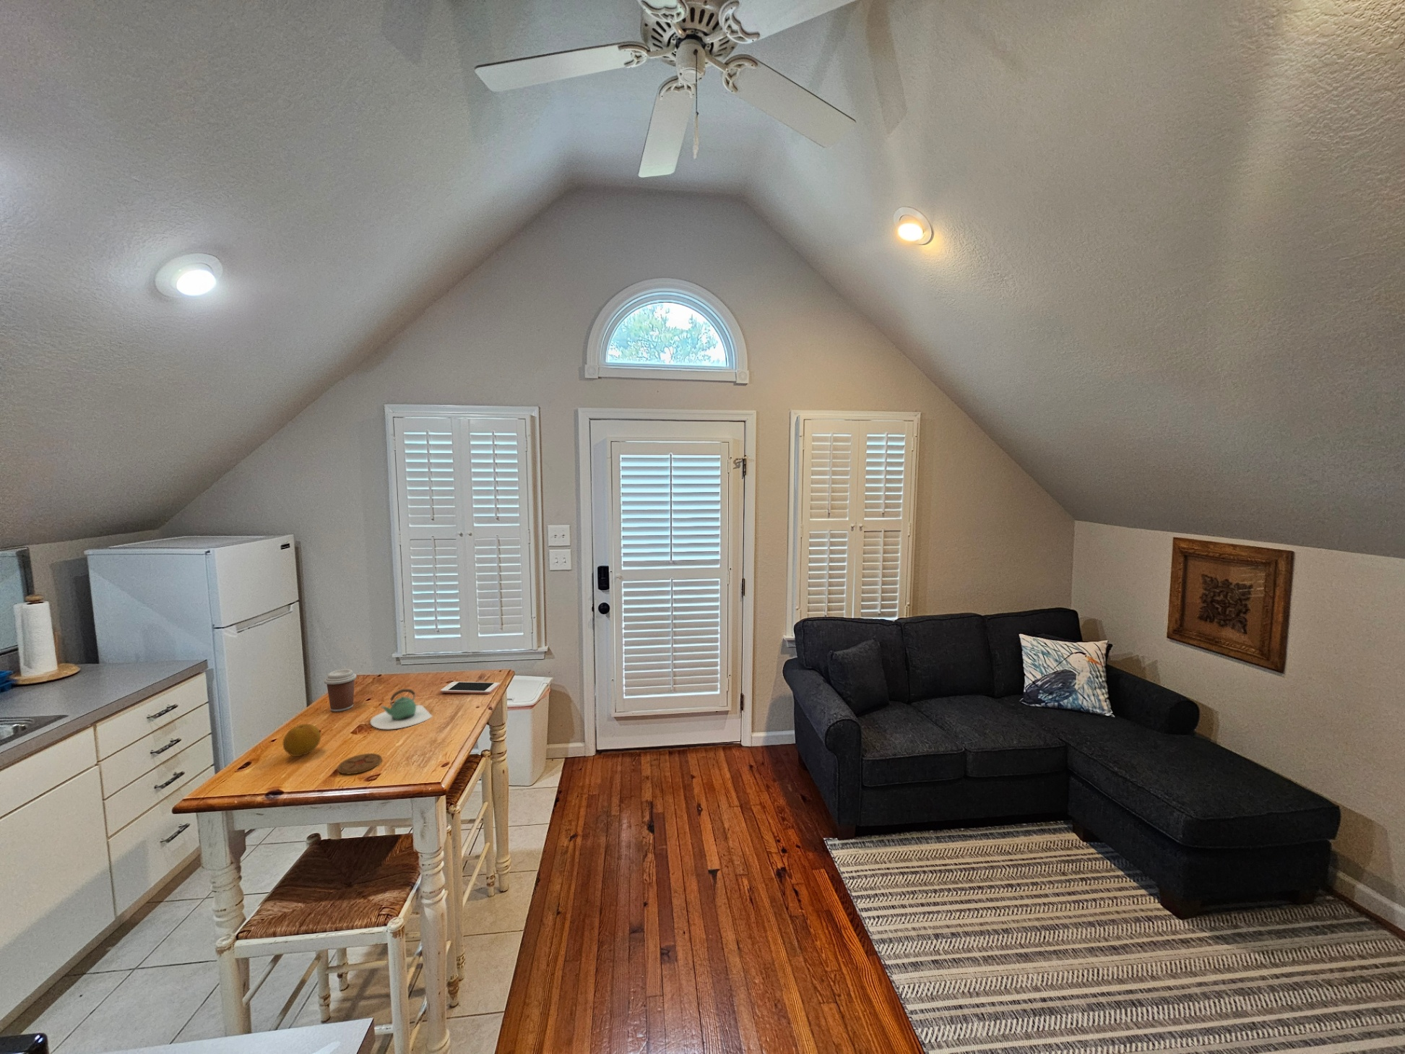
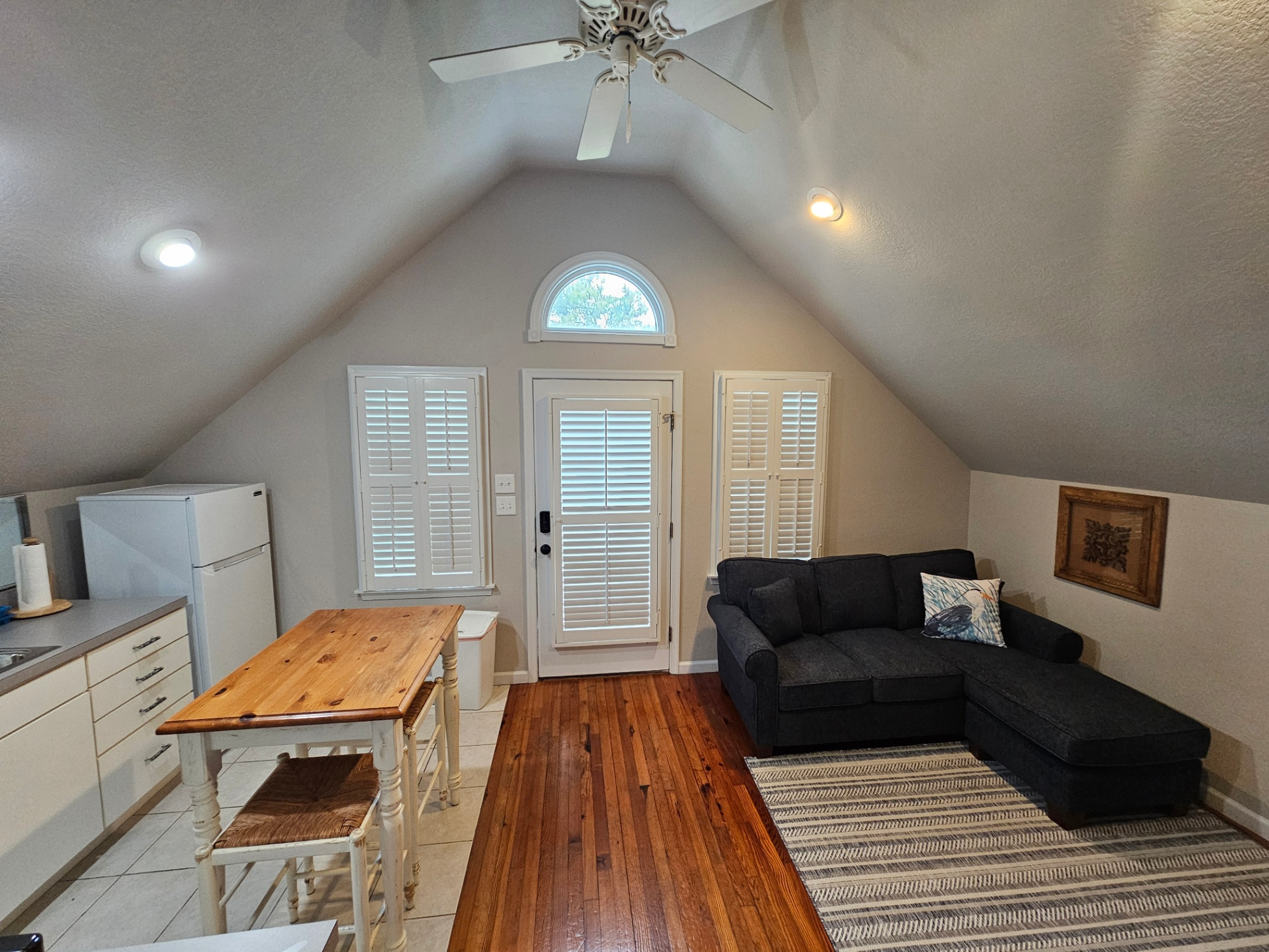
- cell phone [440,681,500,694]
- teapot [370,689,433,730]
- coaster [337,753,382,774]
- fruit [282,723,321,757]
- coffee cup [323,669,358,712]
